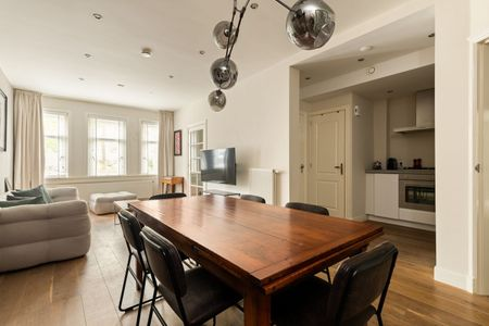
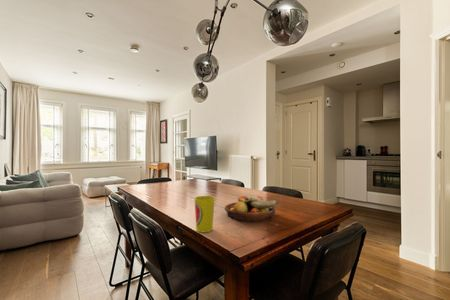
+ cup [193,195,216,233]
+ fruit bowl [224,195,279,223]
